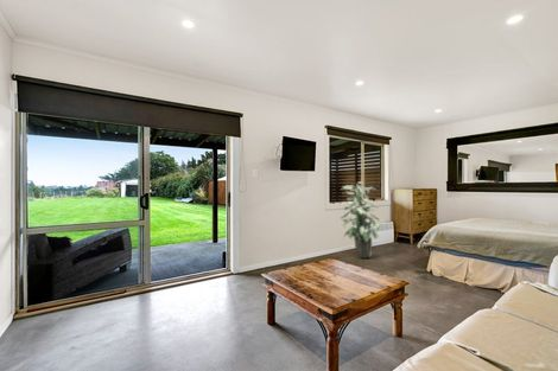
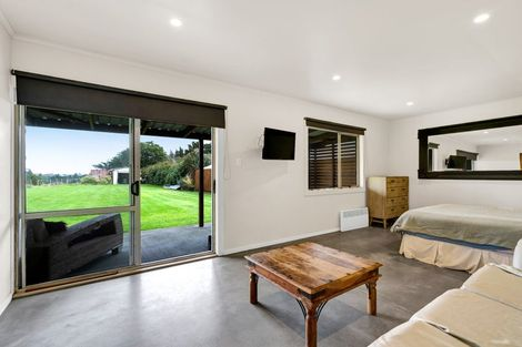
- indoor plant [340,180,382,260]
